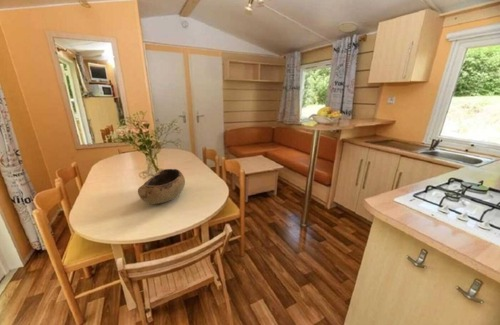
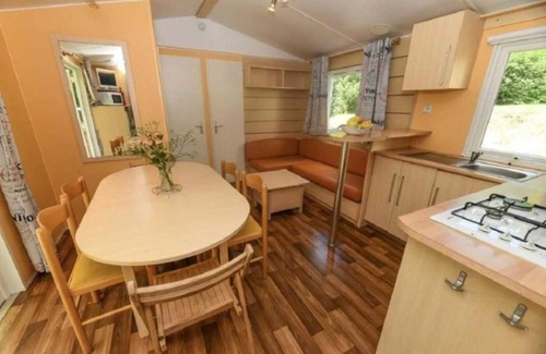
- bowl [137,168,186,205]
